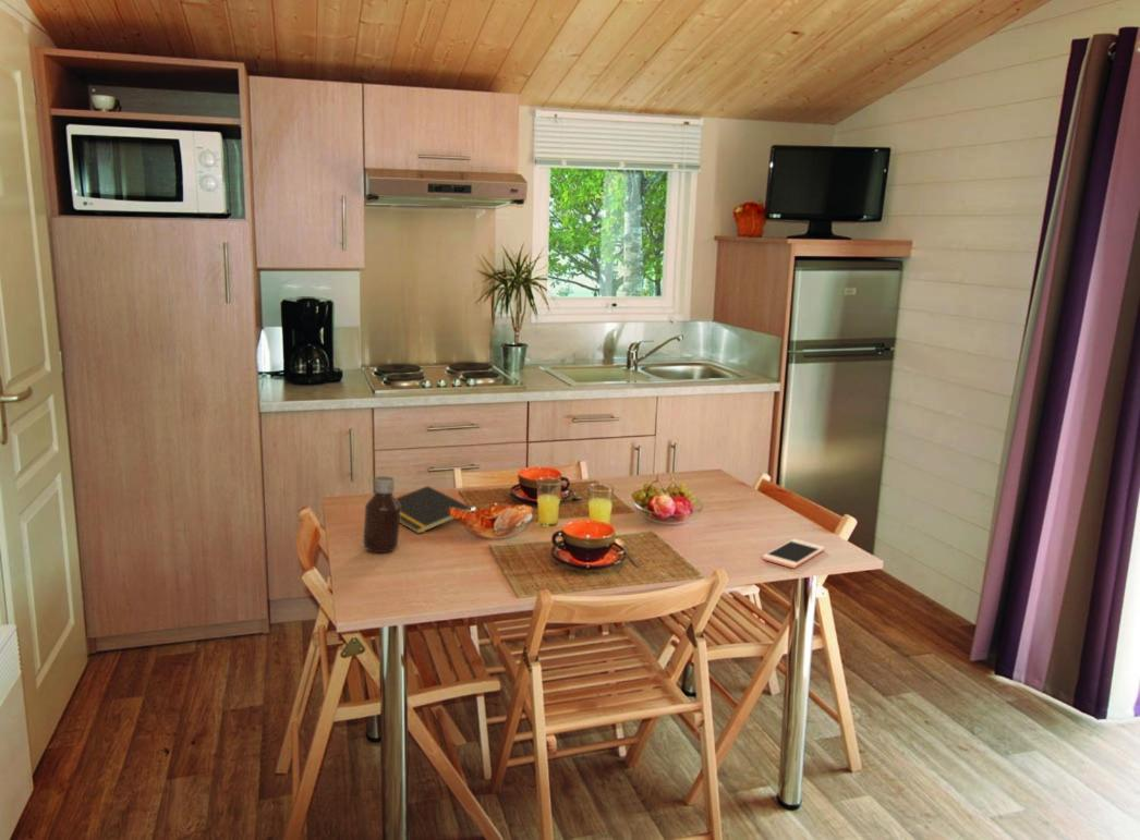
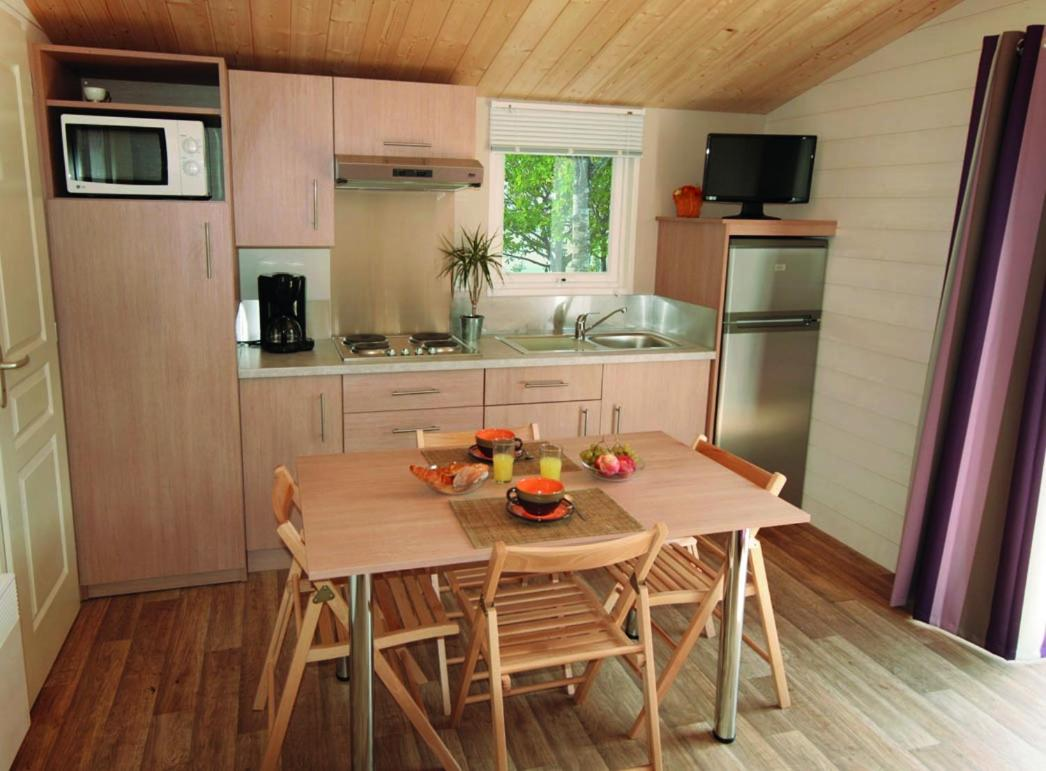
- bottle [362,475,400,553]
- cell phone [761,538,826,569]
- notepad [396,485,472,535]
